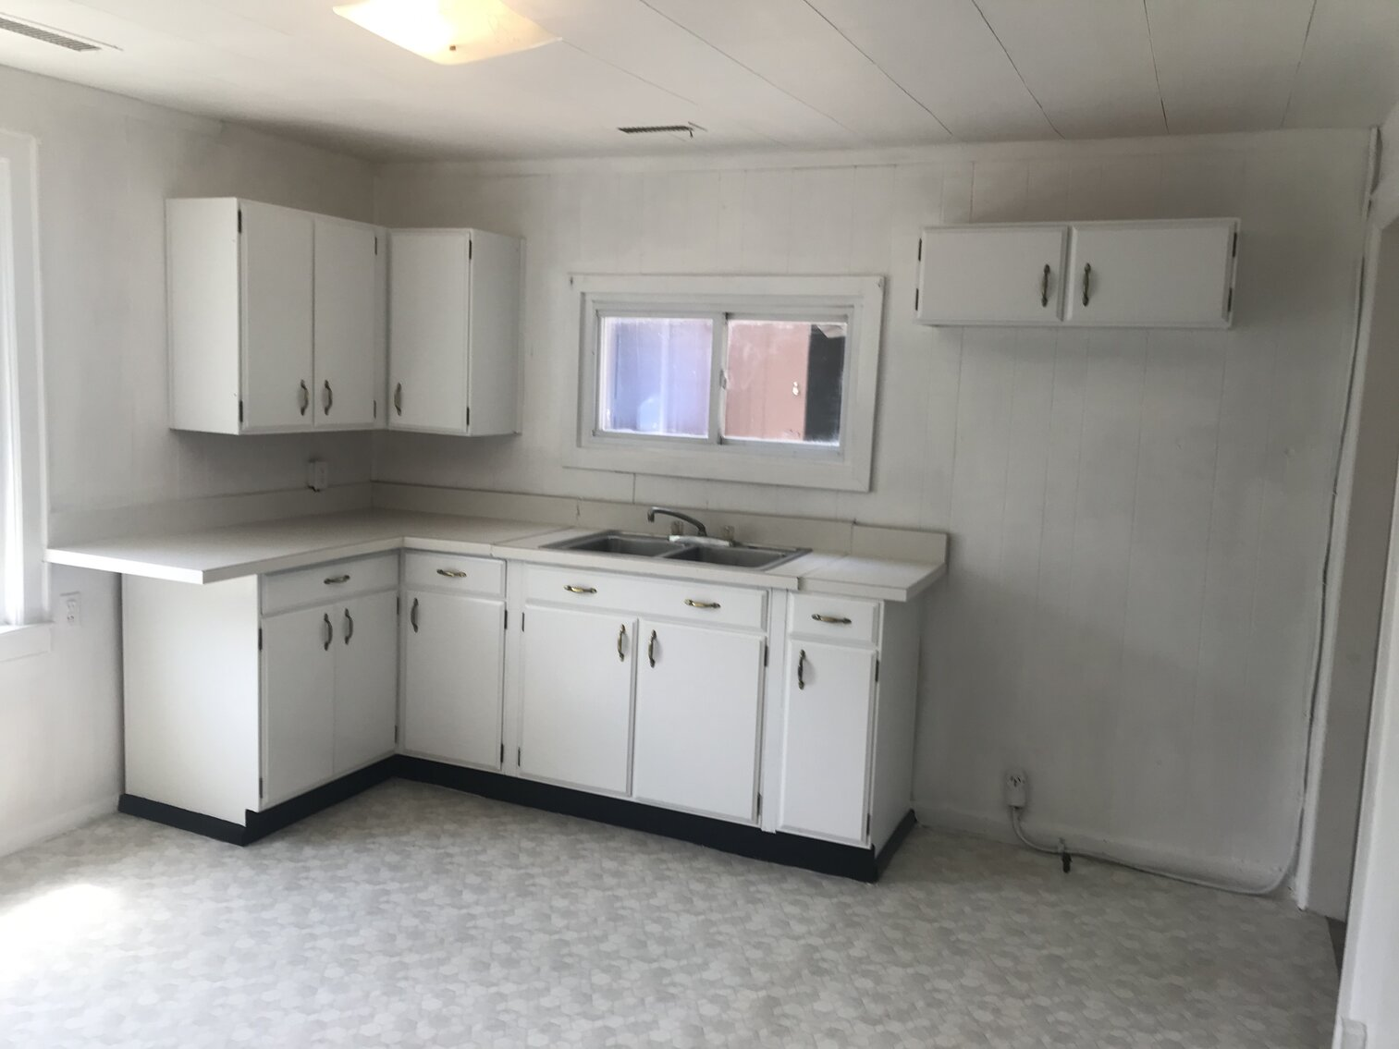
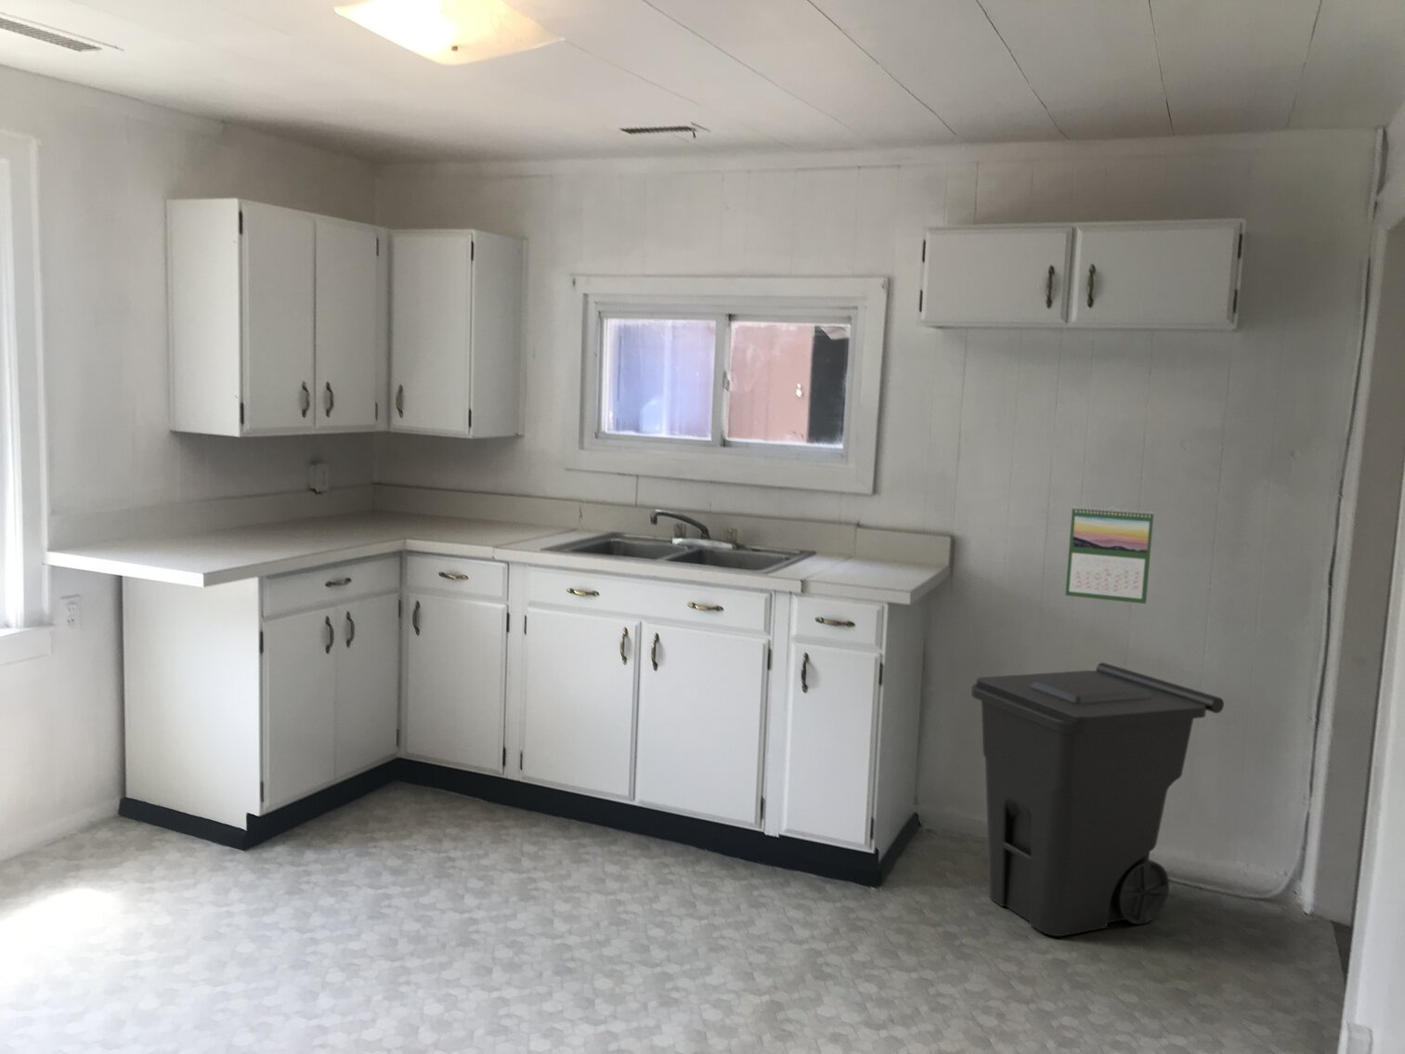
+ trash can [970,661,1225,937]
+ calendar [1064,505,1155,604]
